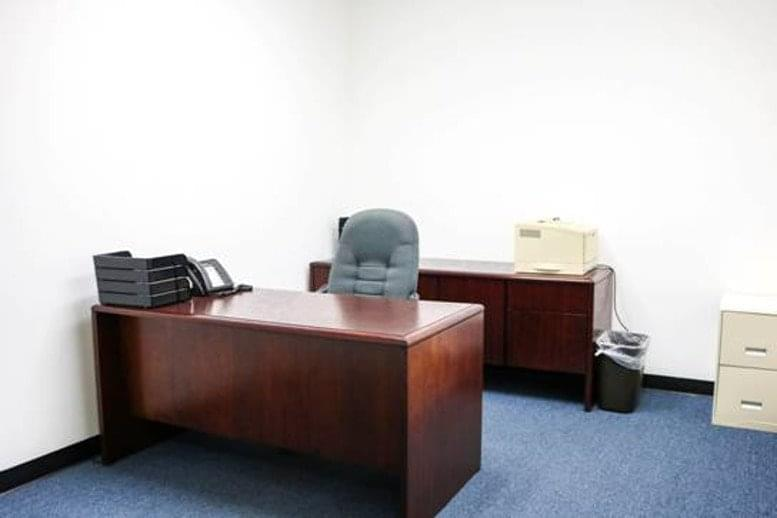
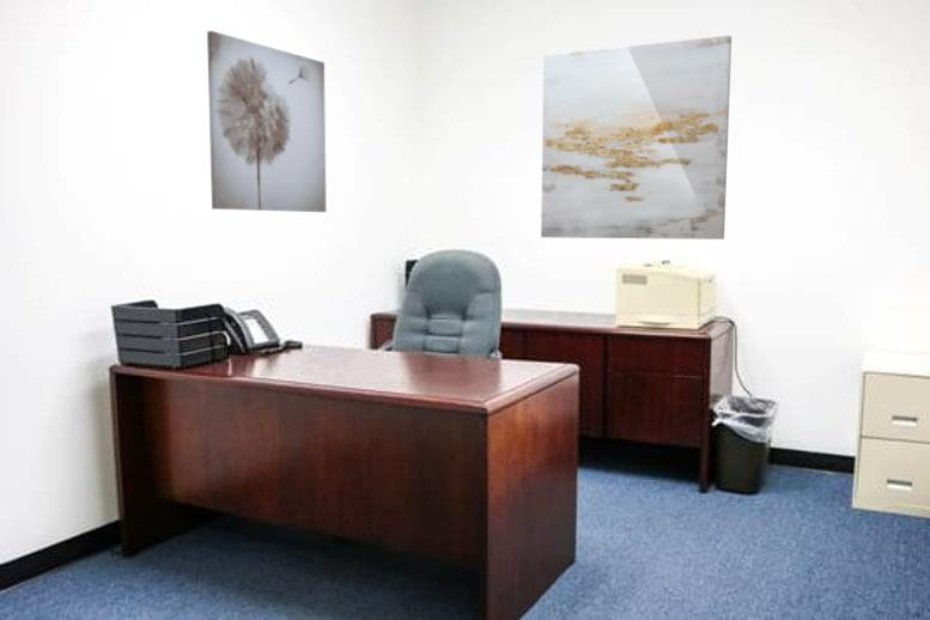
+ wall art [540,35,733,241]
+ wall art [206,30,328,213]
